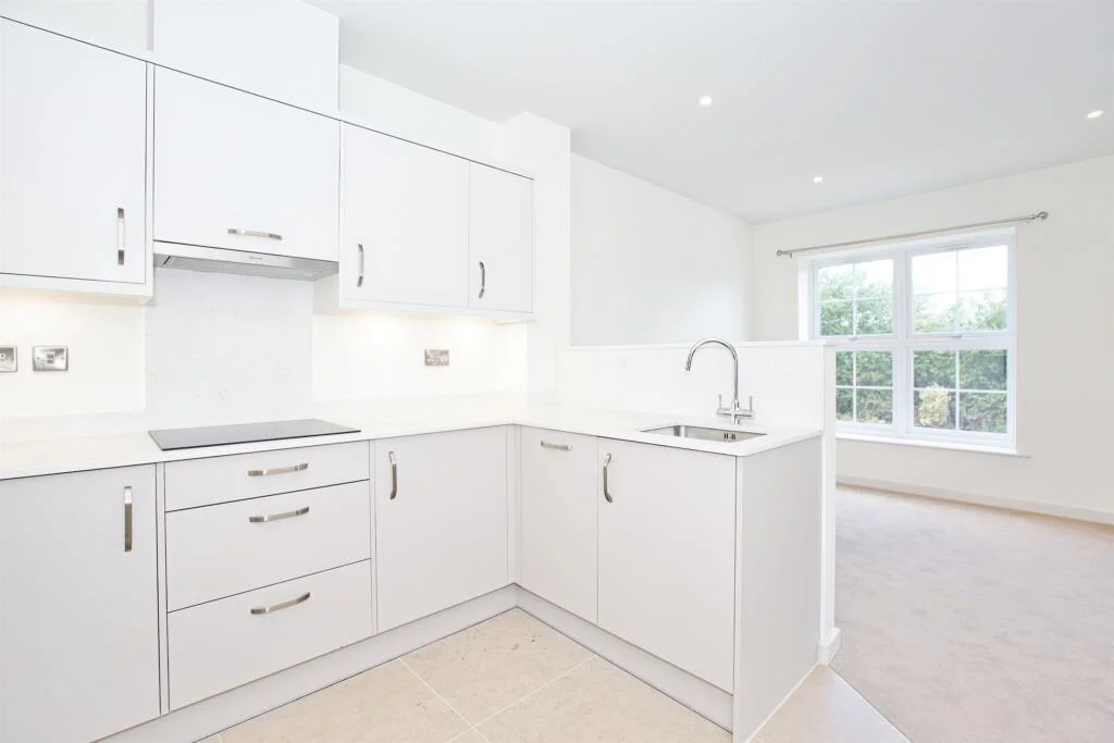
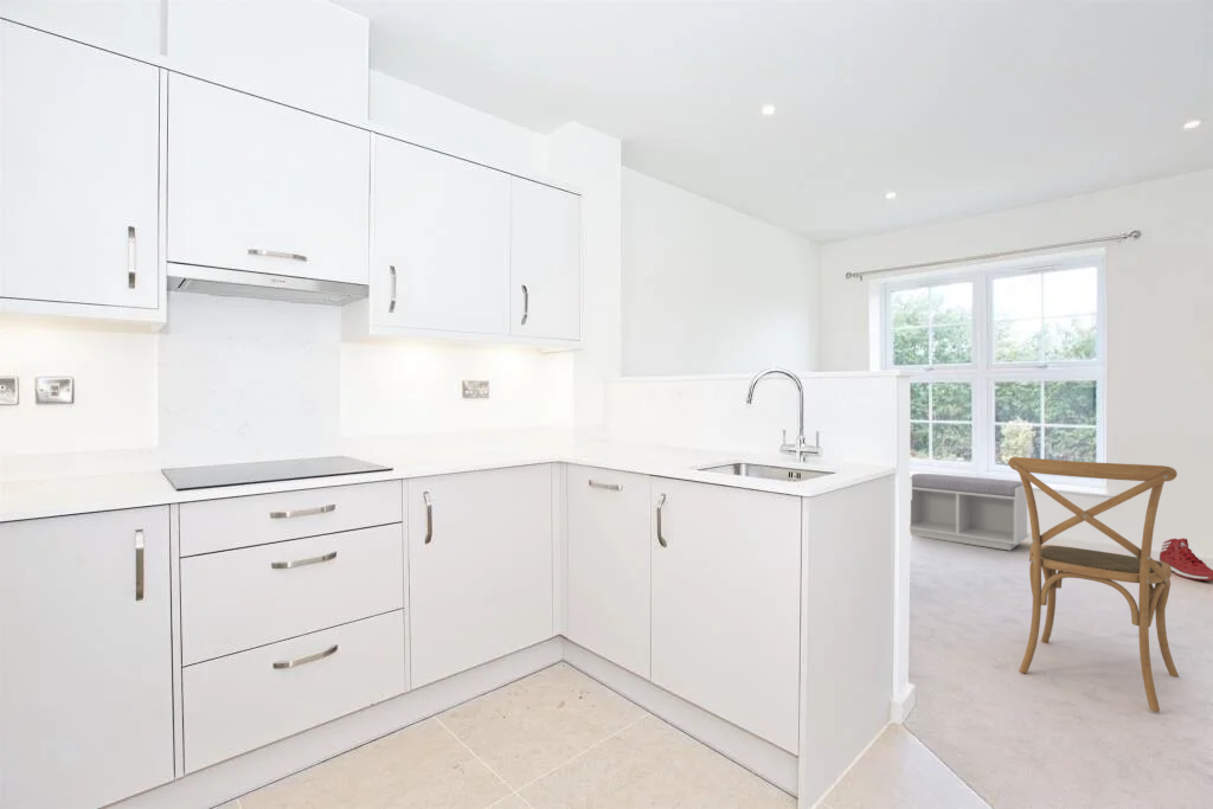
+ chair [1007,456,1180,713]
+ sneaker [1159,537,1213,582]
+ bench [910,473,1029,552]
